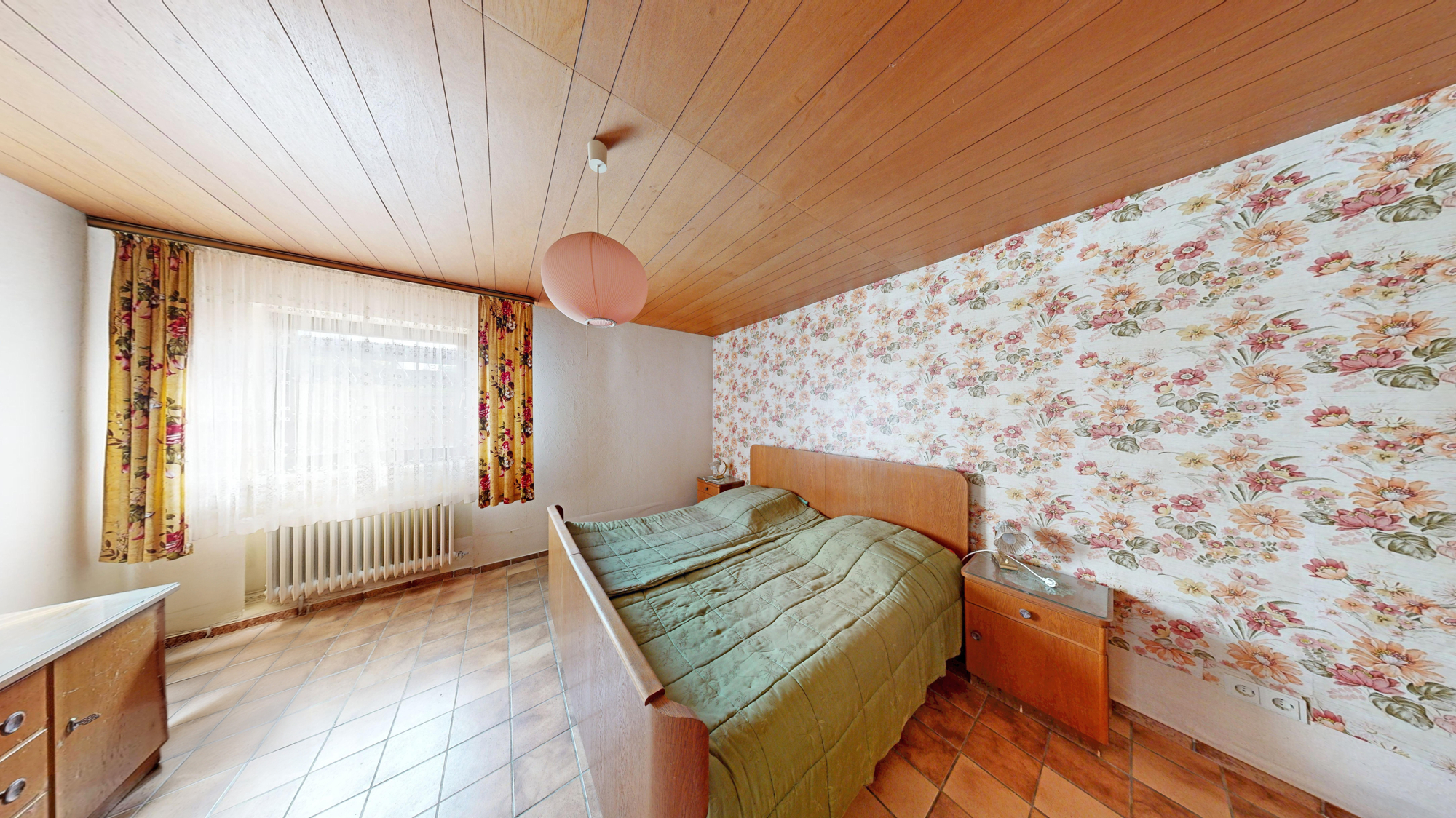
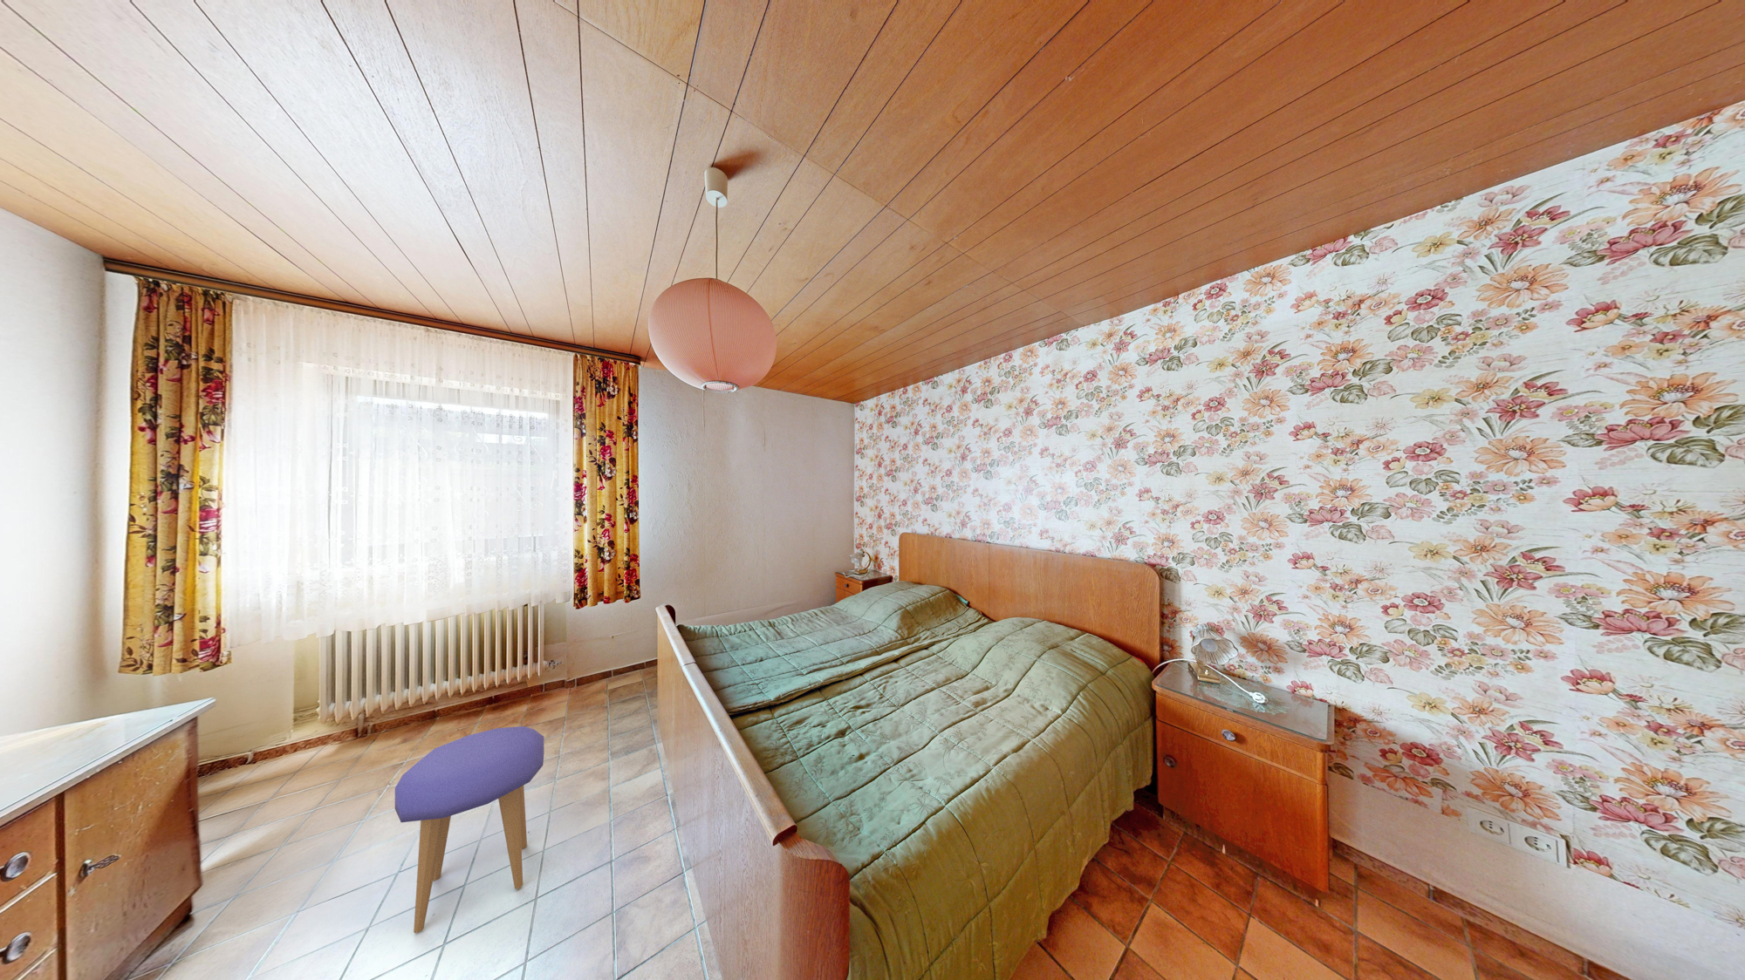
+ stool [394,725,544,933]
